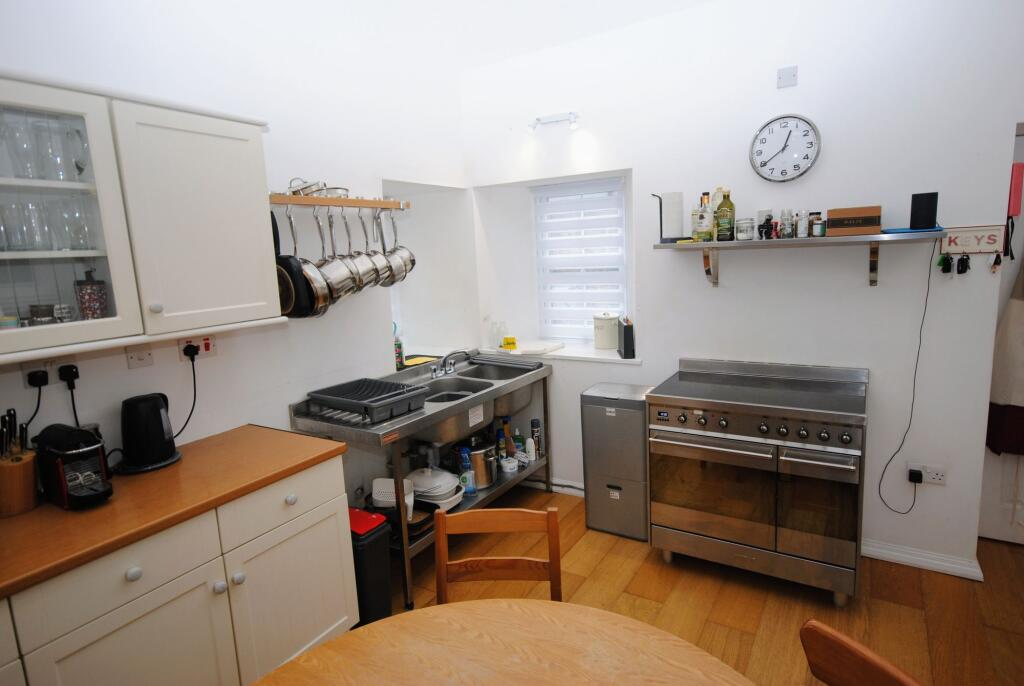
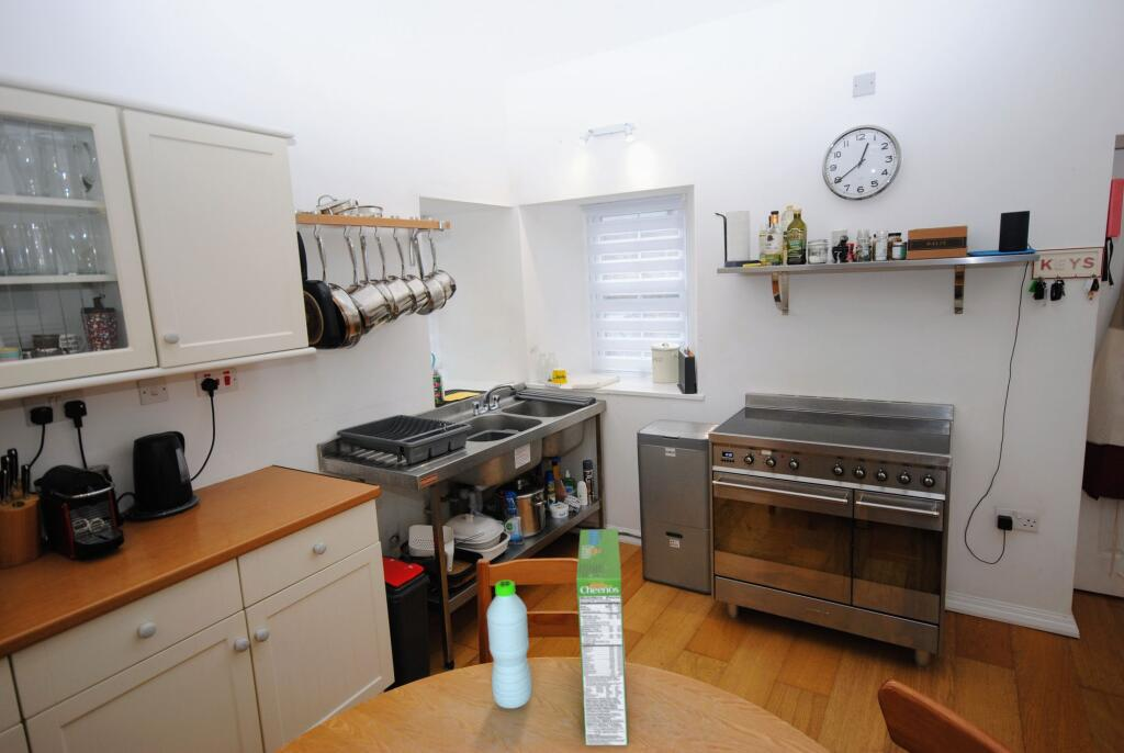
+ water bottle [486,578,533,710]
+ cereal box [575,528,630,746]
